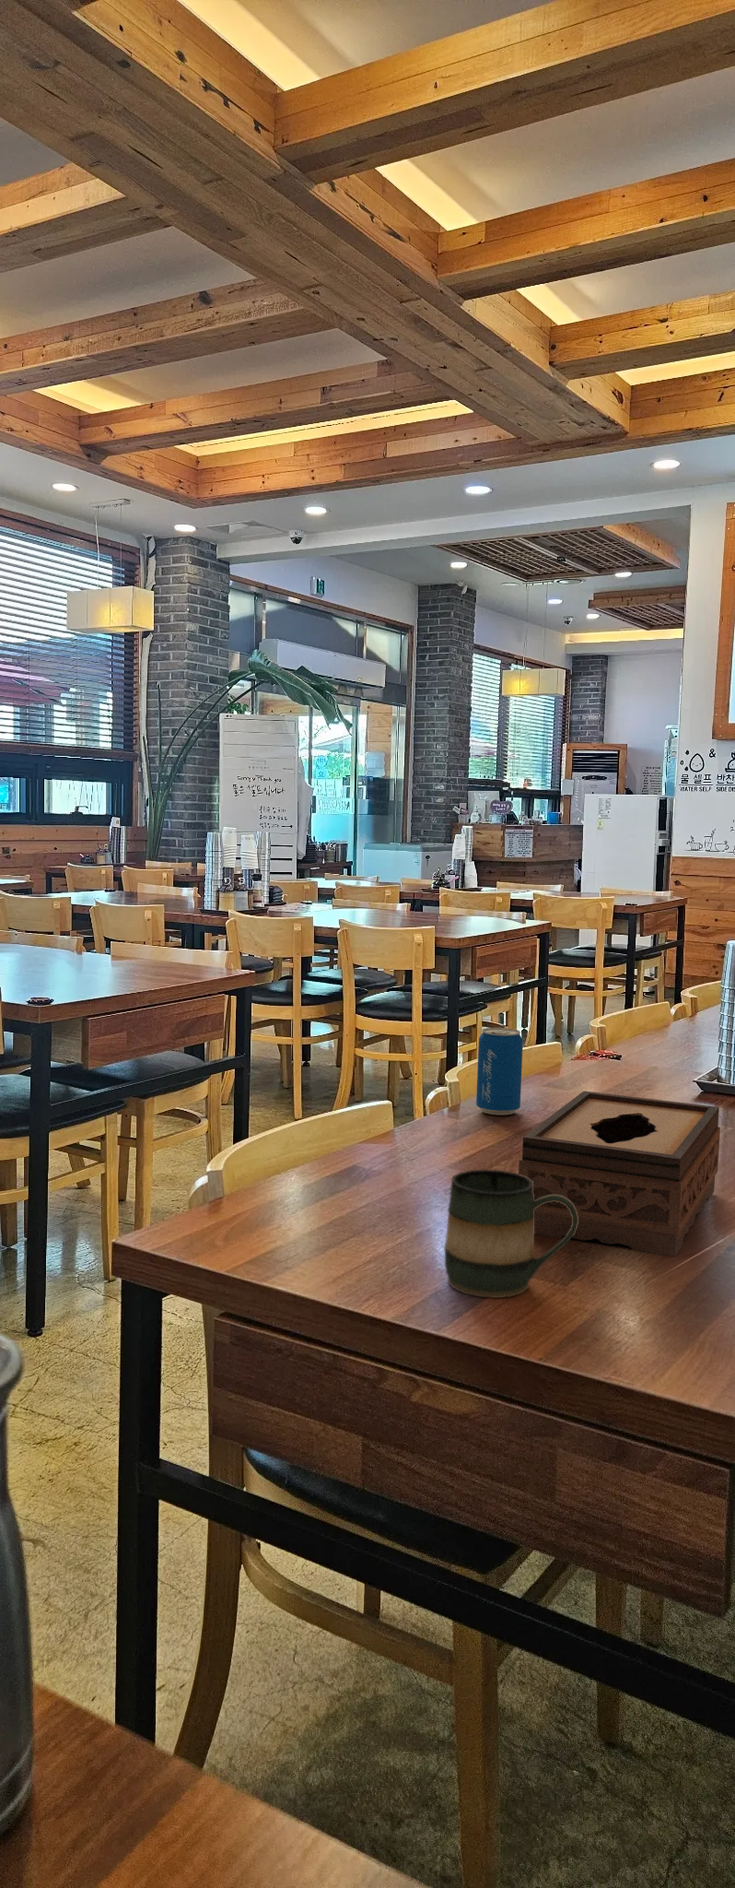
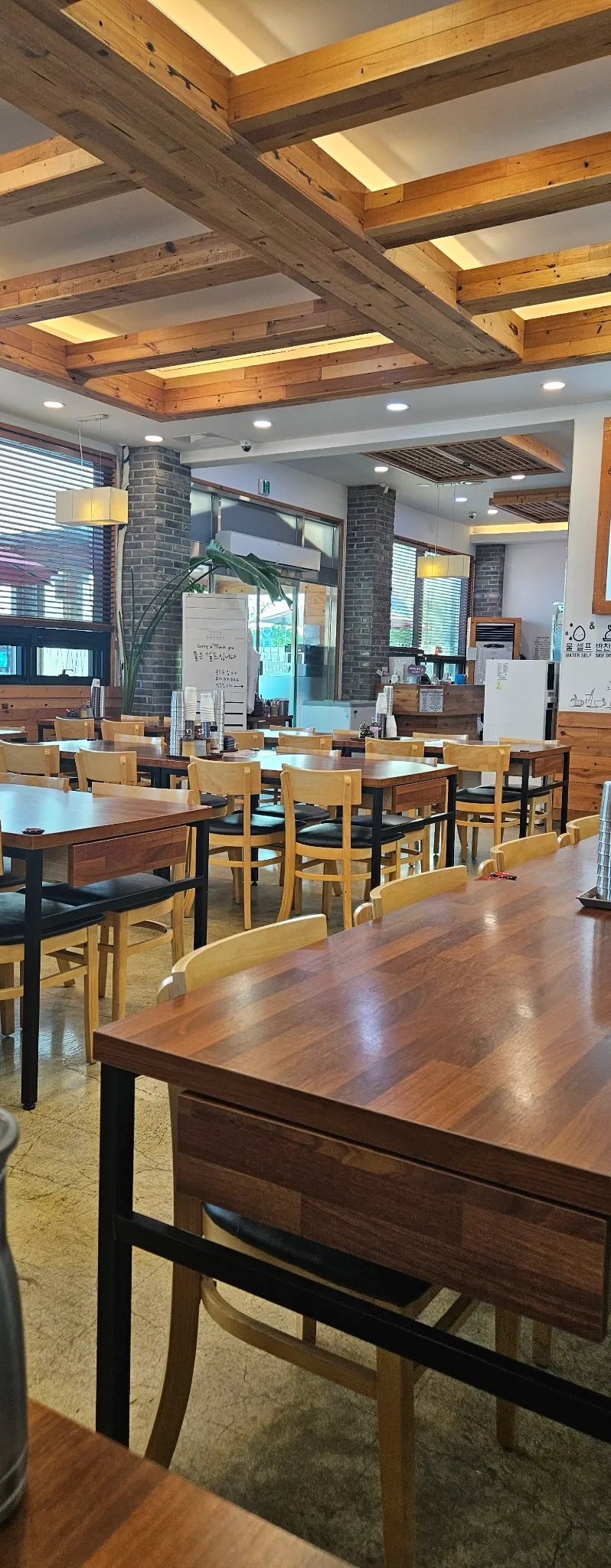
- mug [443,1169,579,1299]
- beverage can [475,1027,524,1115]
- tissue box [517,1091,722,1258]
